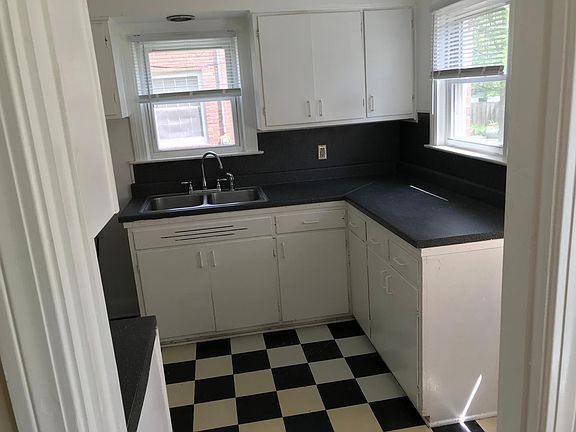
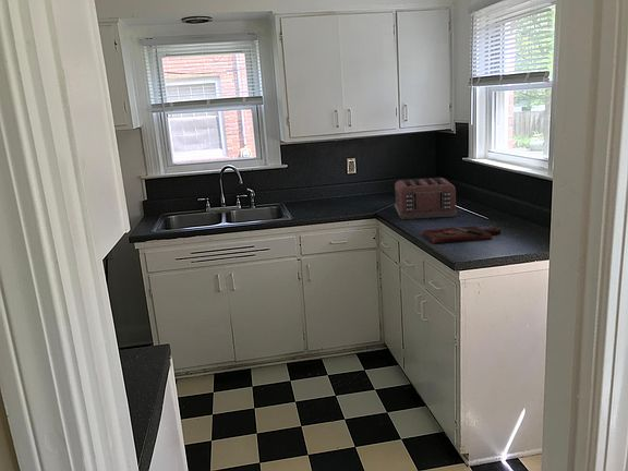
+ cutting board [421,225,502,245]
+ toaster [394,177,458,220]
